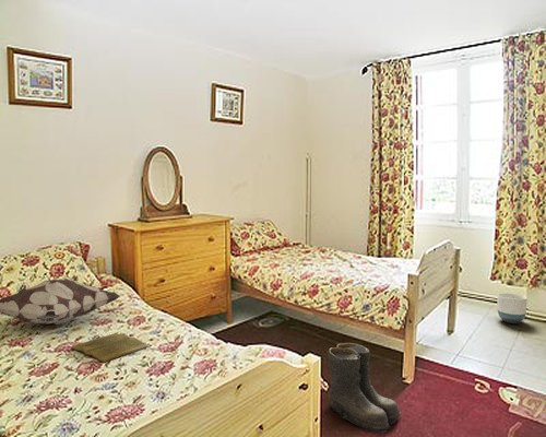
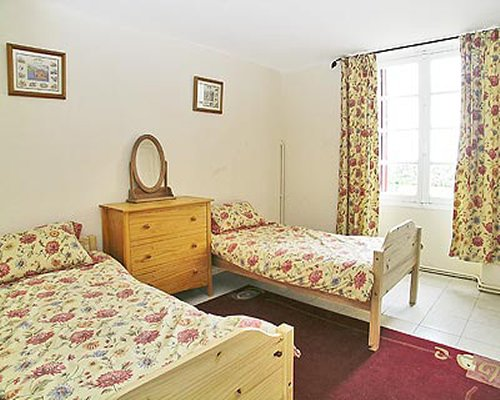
- book [70,332,150,364]
- decorative pillow [0,277,121,326]
- planter [496,292,529,324]
- boots [327,342,402,435]
